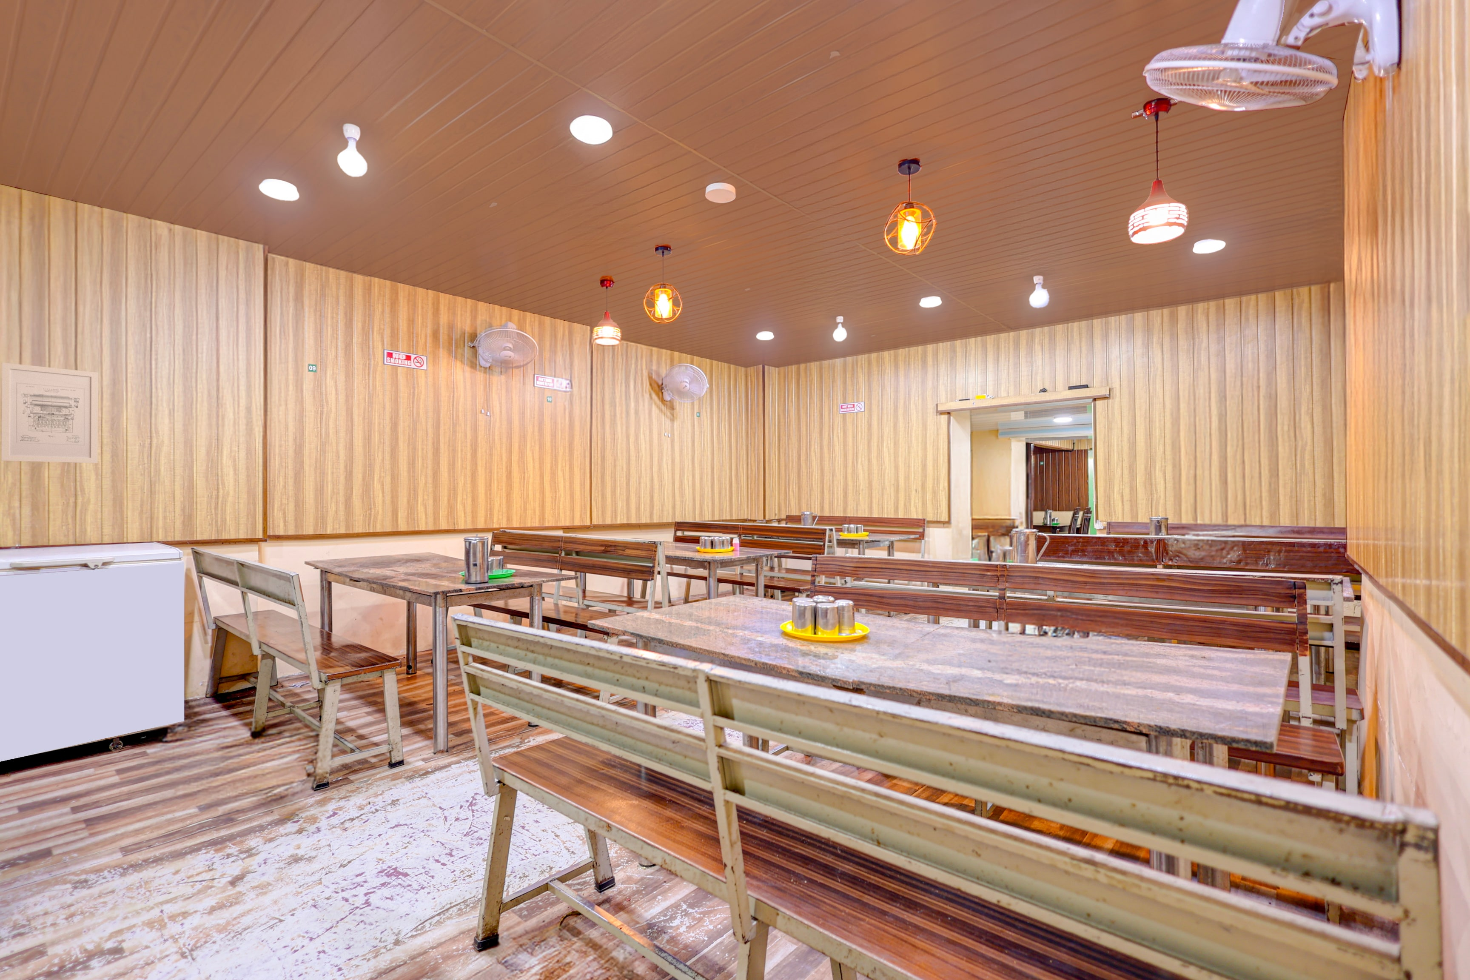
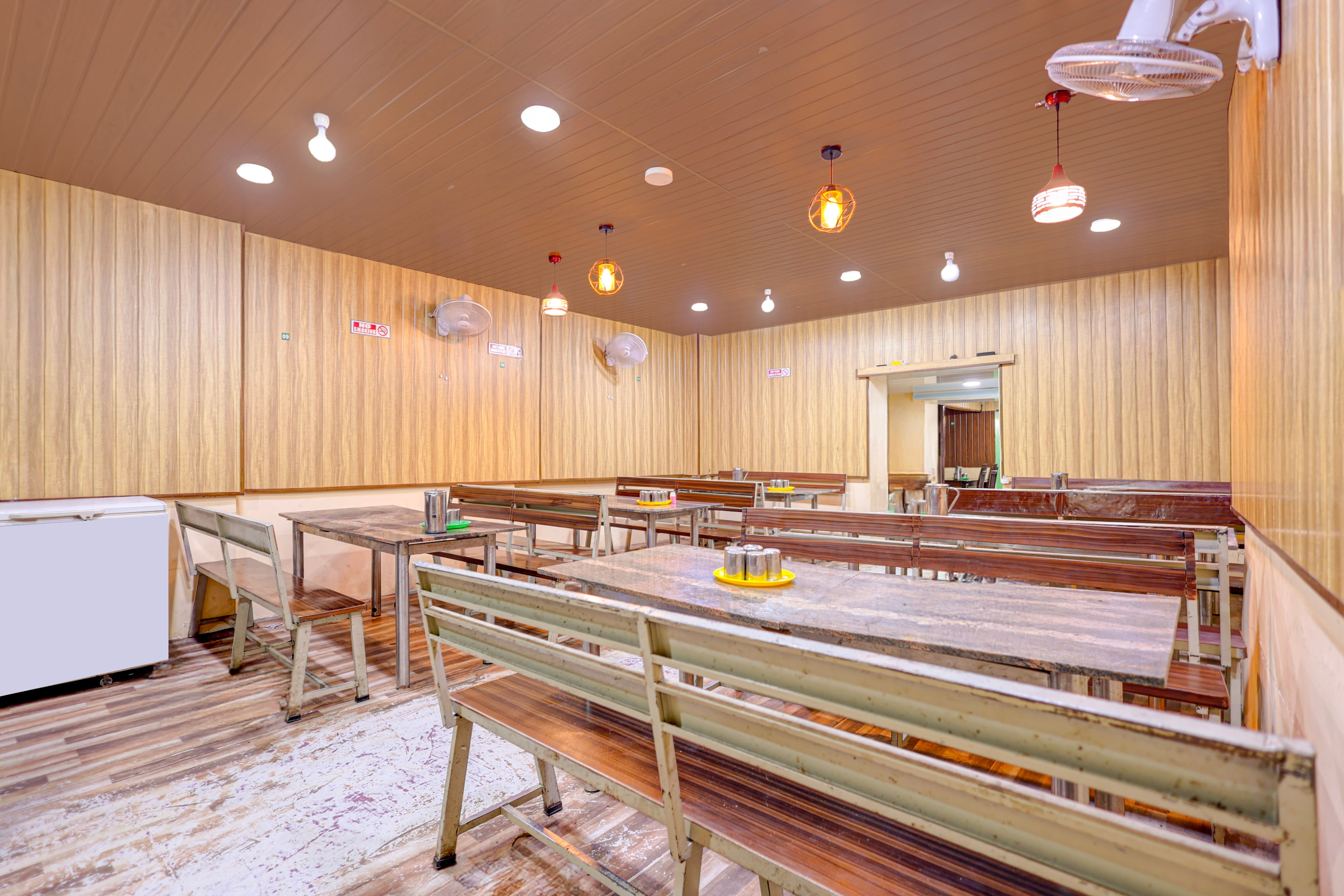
- wall art [1,362,98,464]
